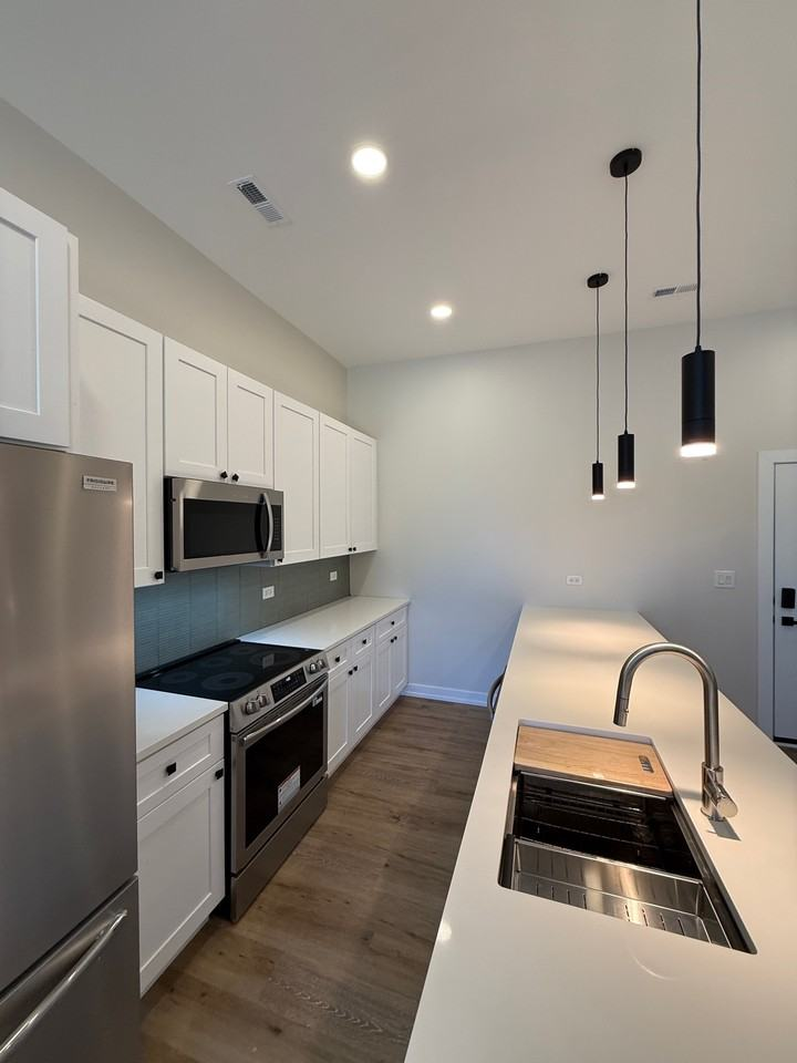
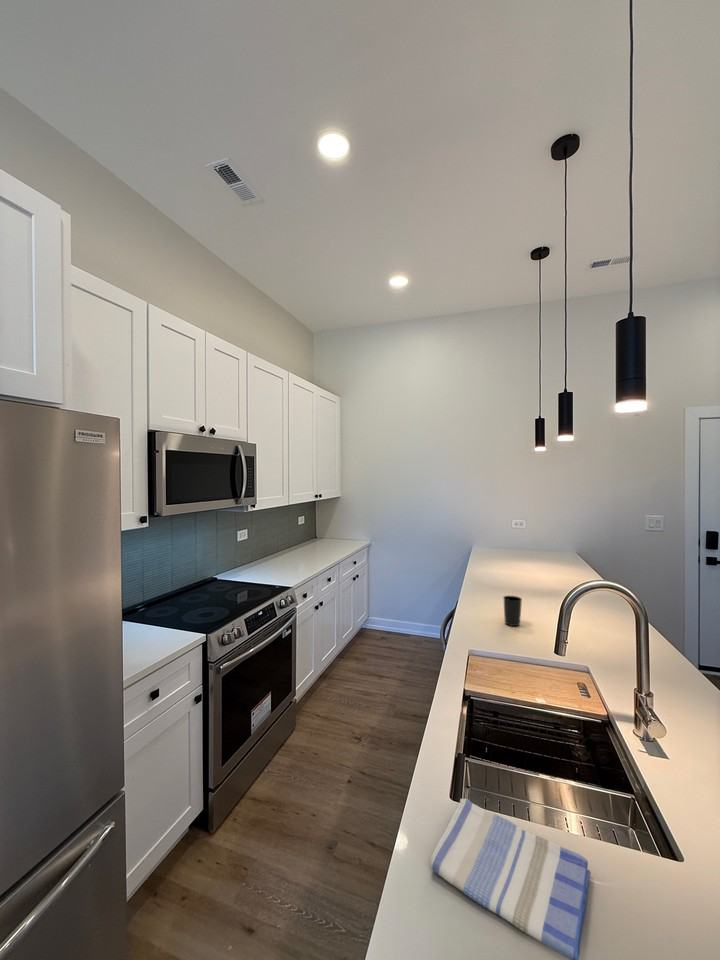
+ cup [502,595,523,627]
+ dish towel [429,798,592,960]
